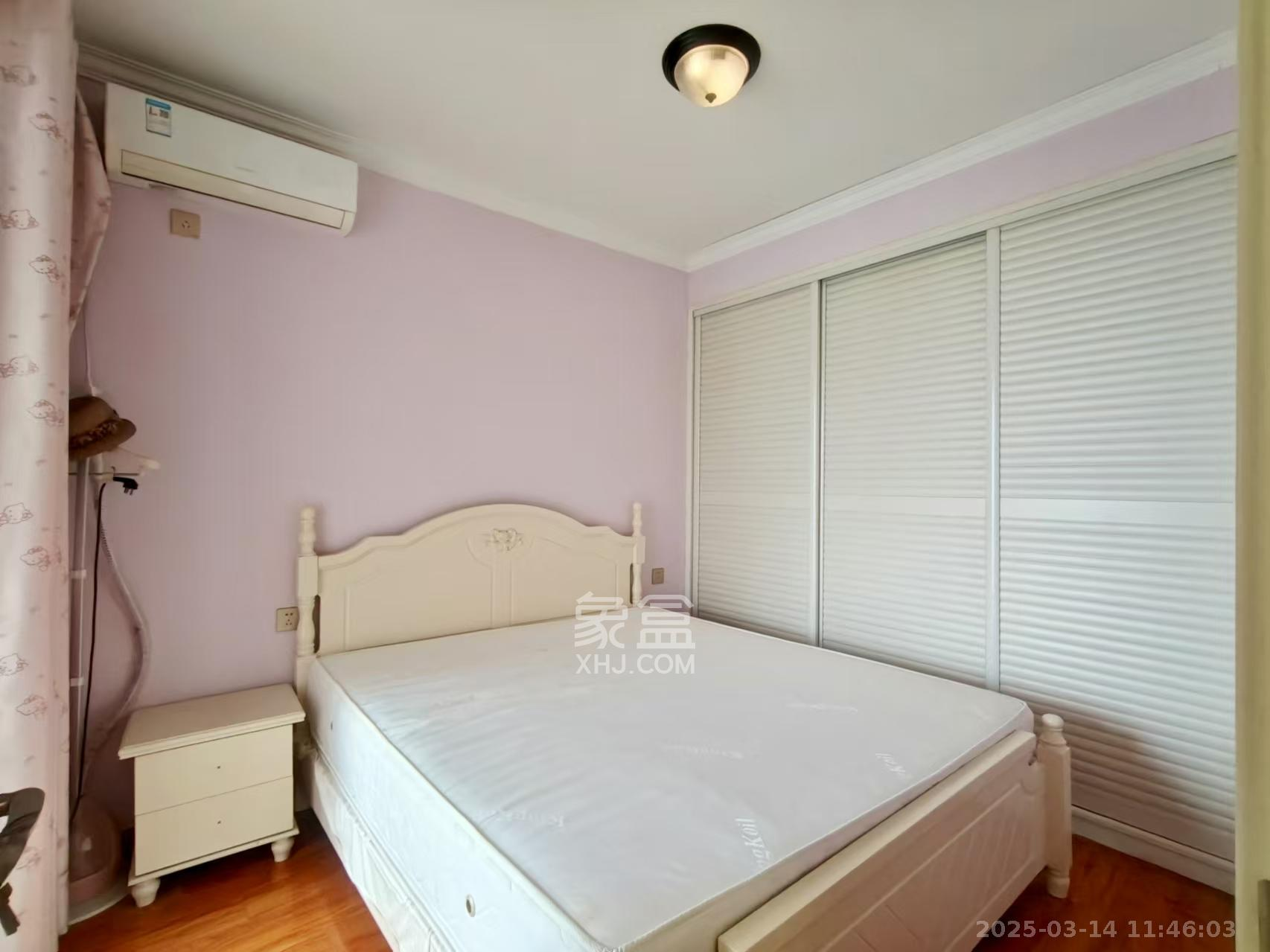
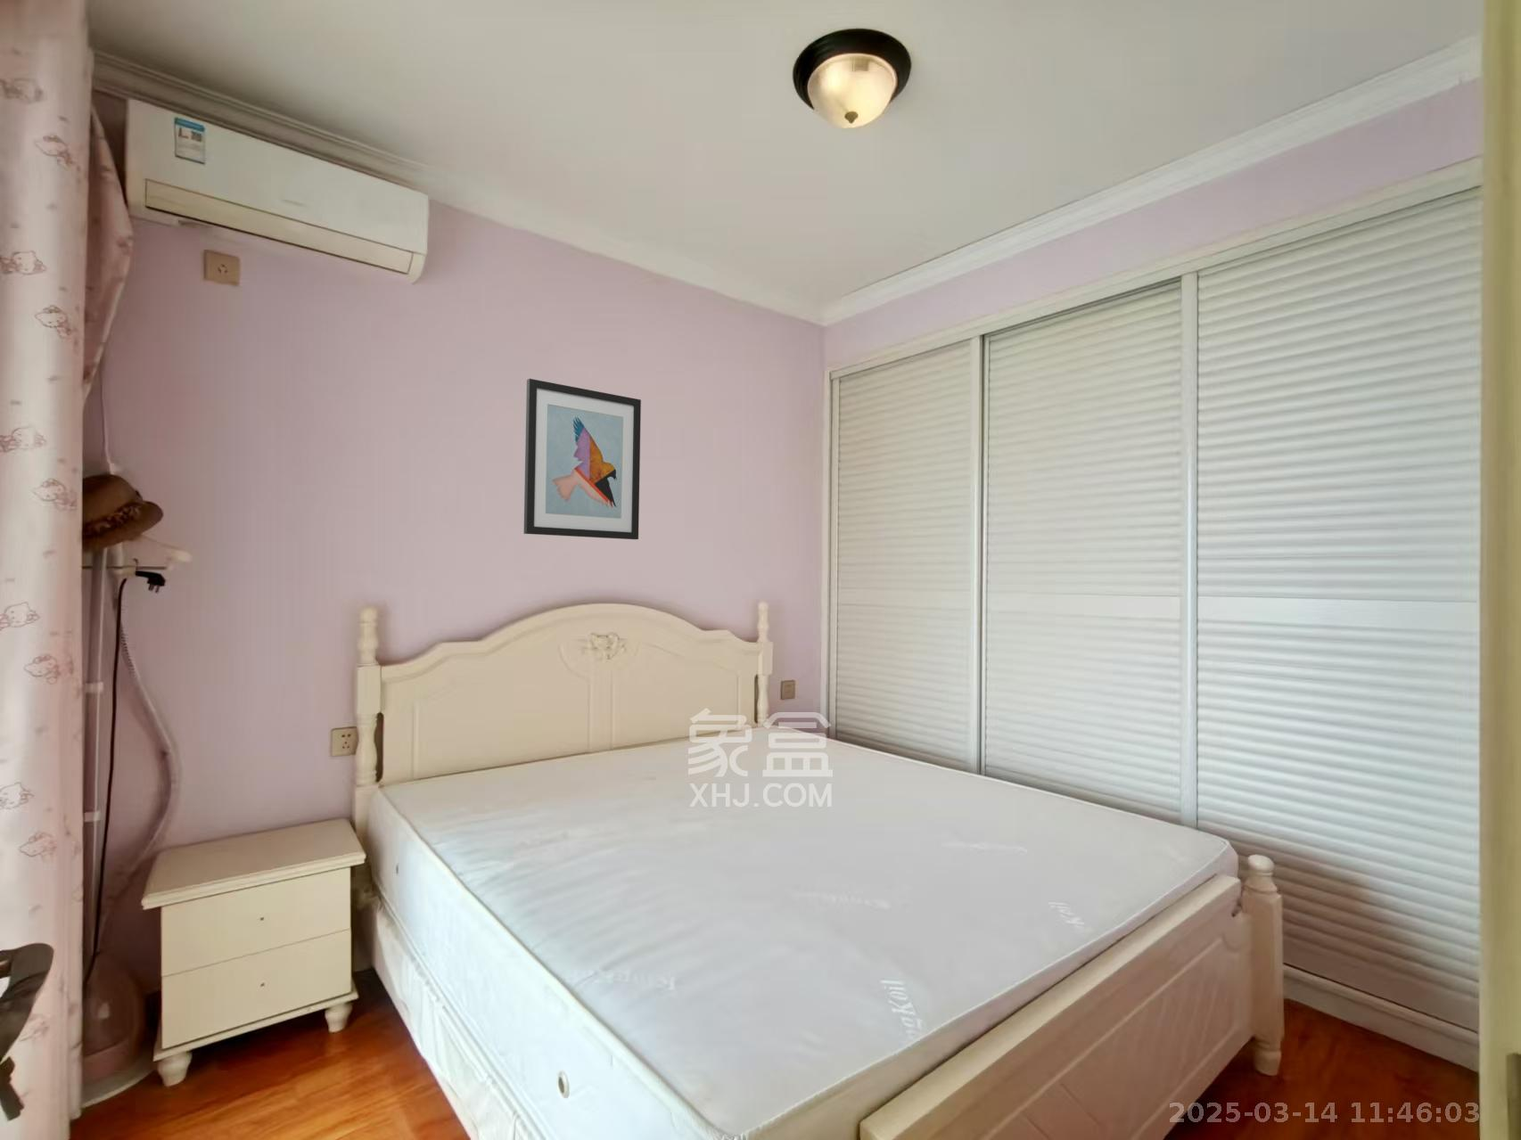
+ wall art [523,378,642,540]
